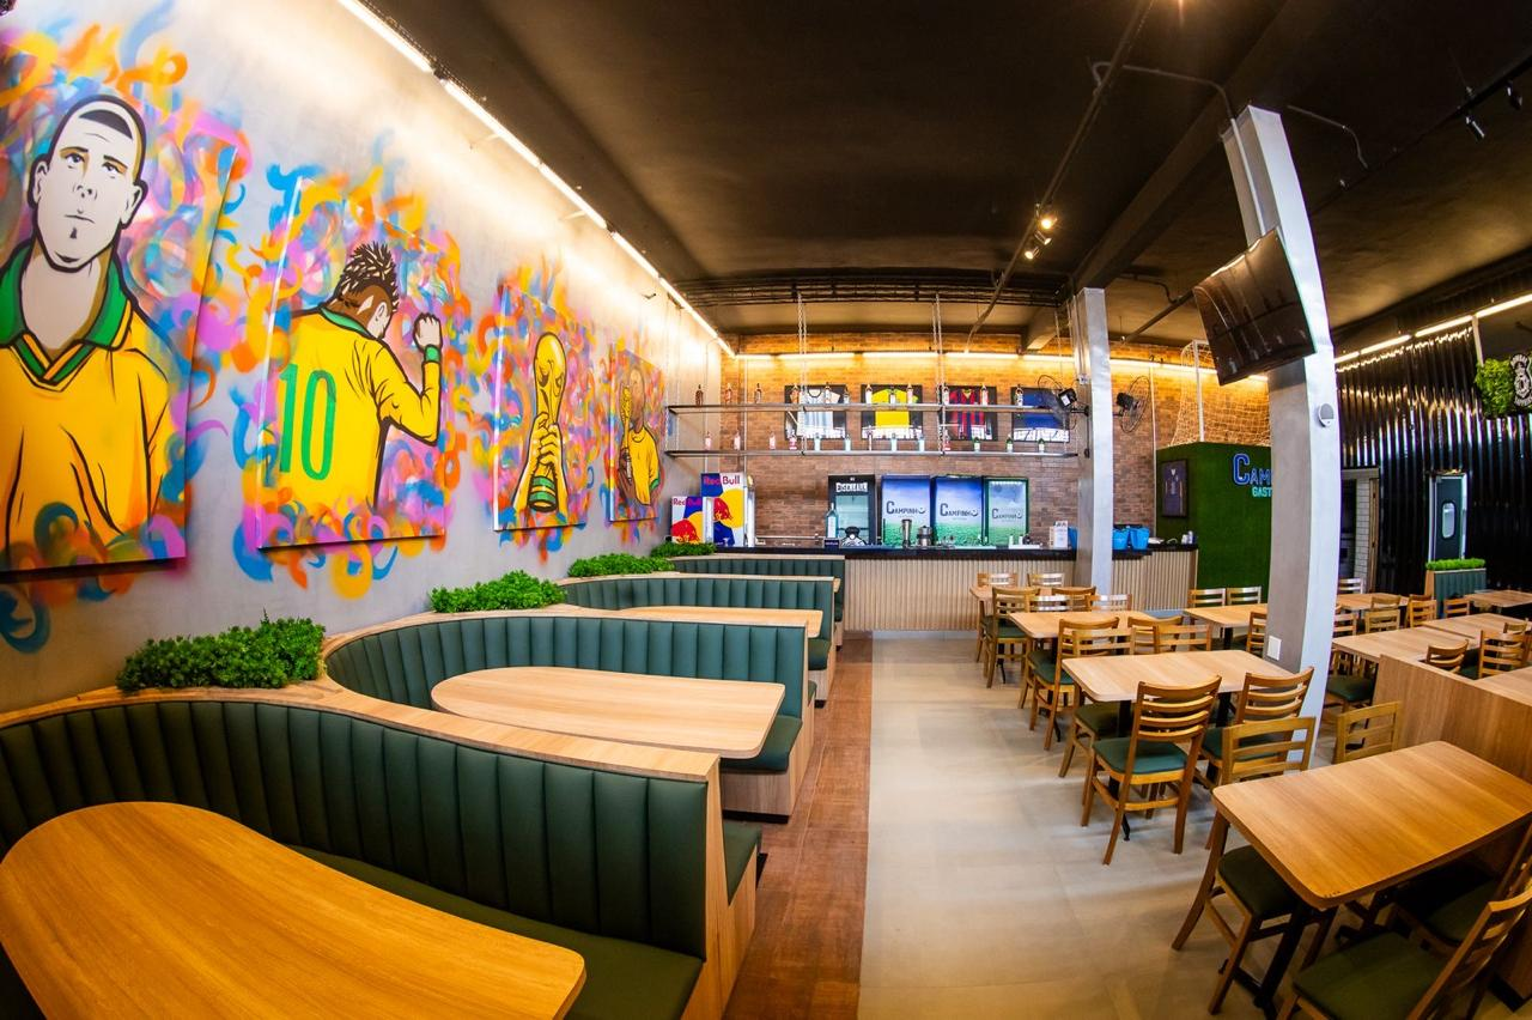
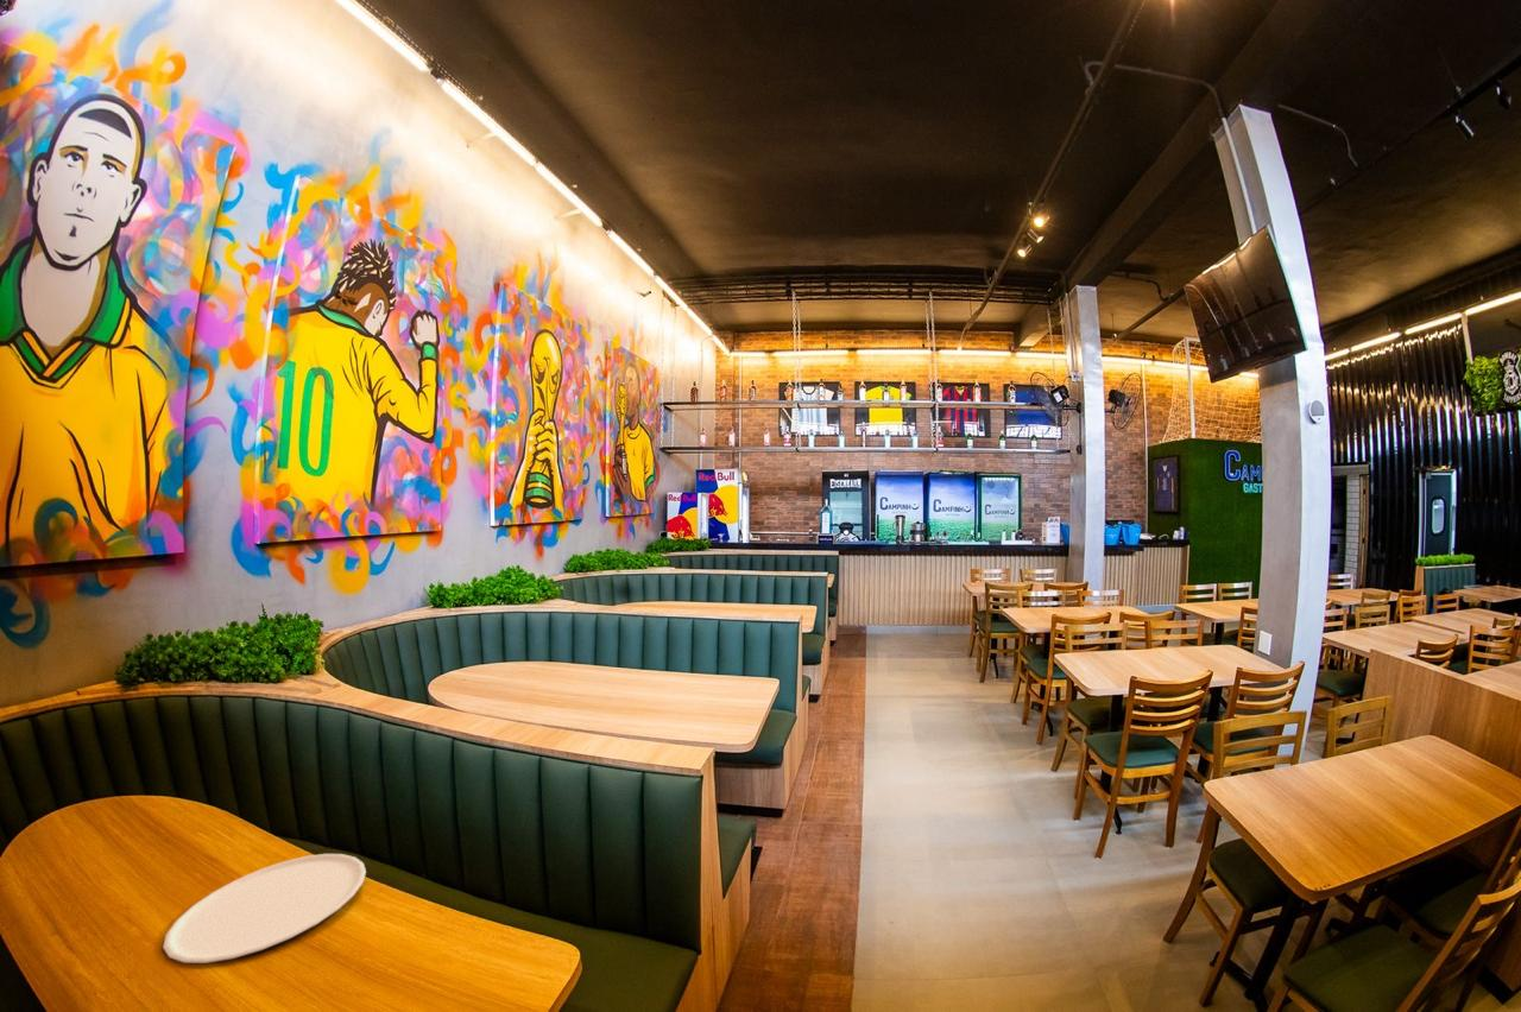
+ plate [162,853,367,964]
